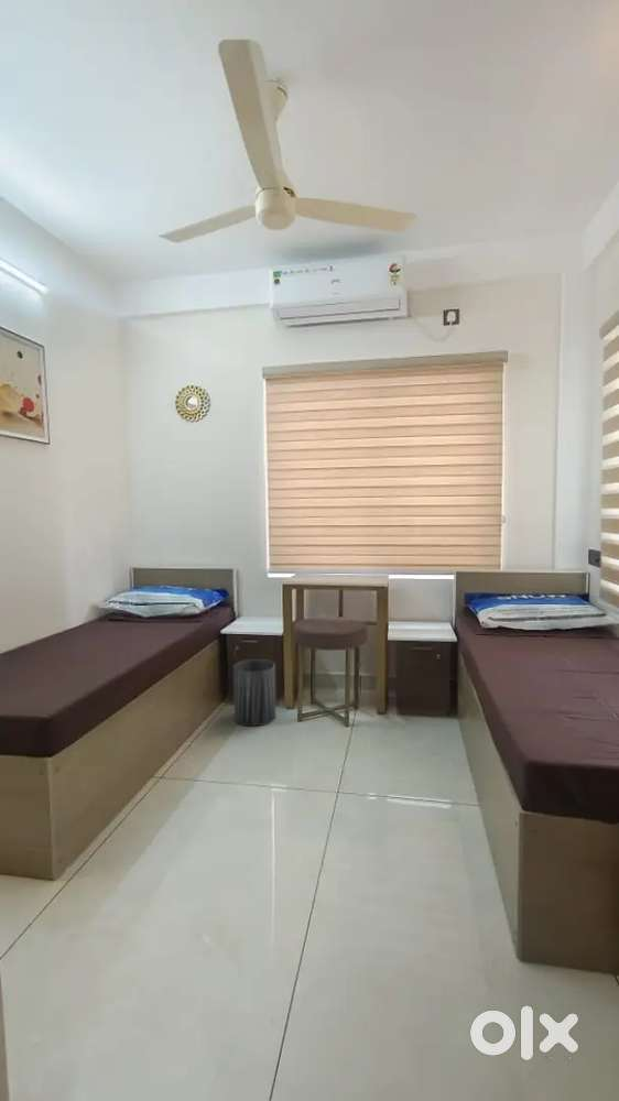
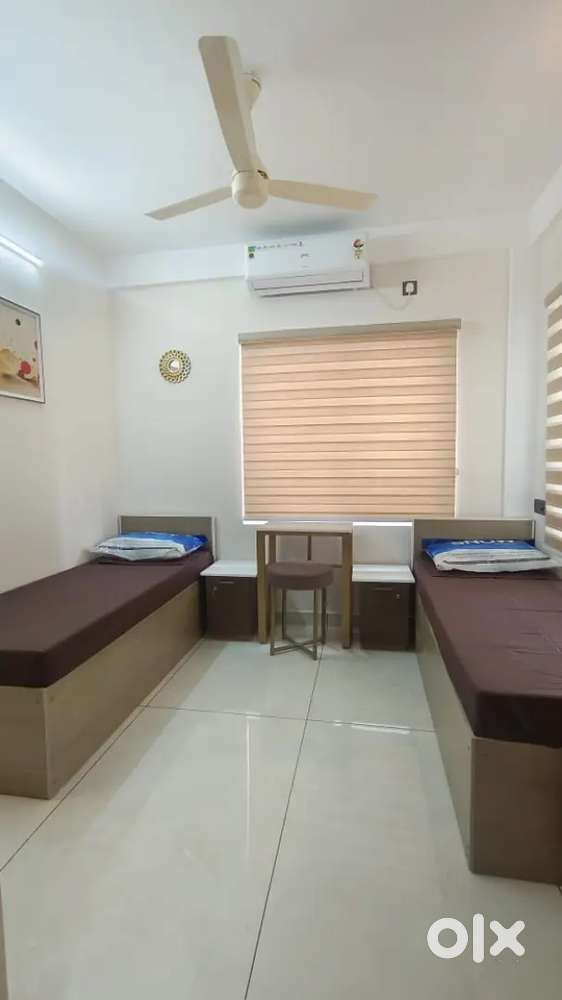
- trash can [232,658,276,728]
